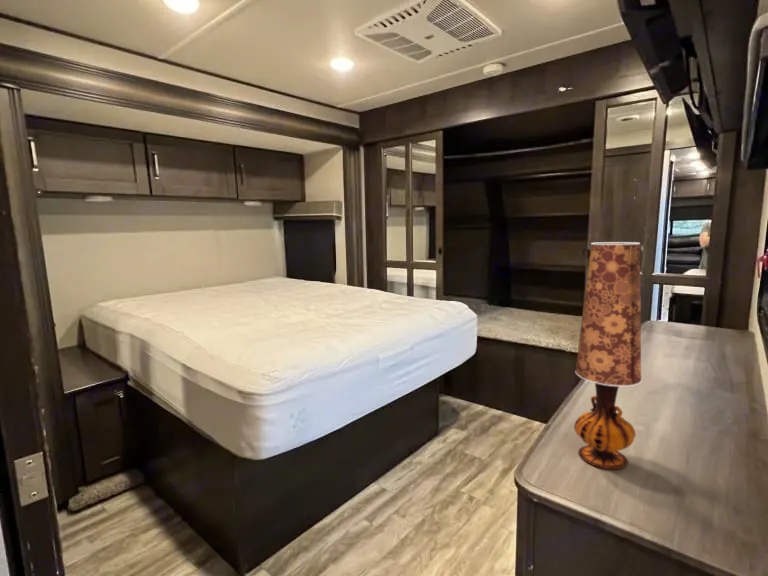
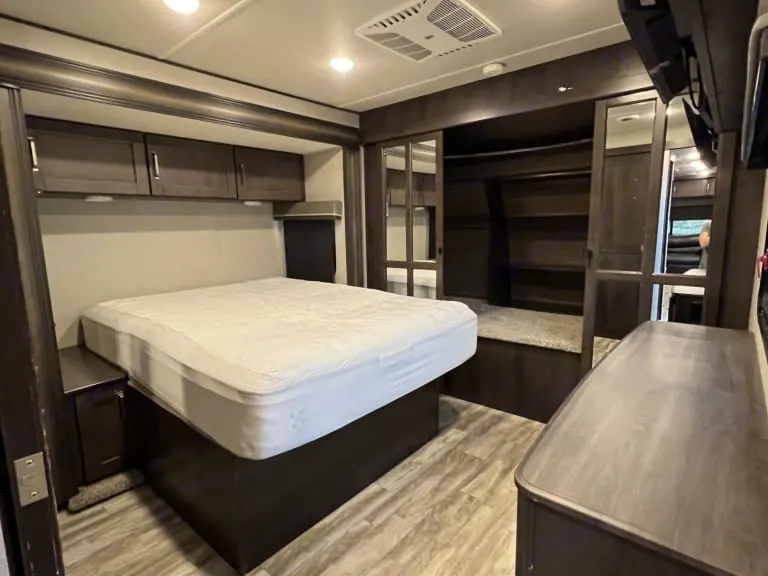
- table lamp [573,241,642,470]
